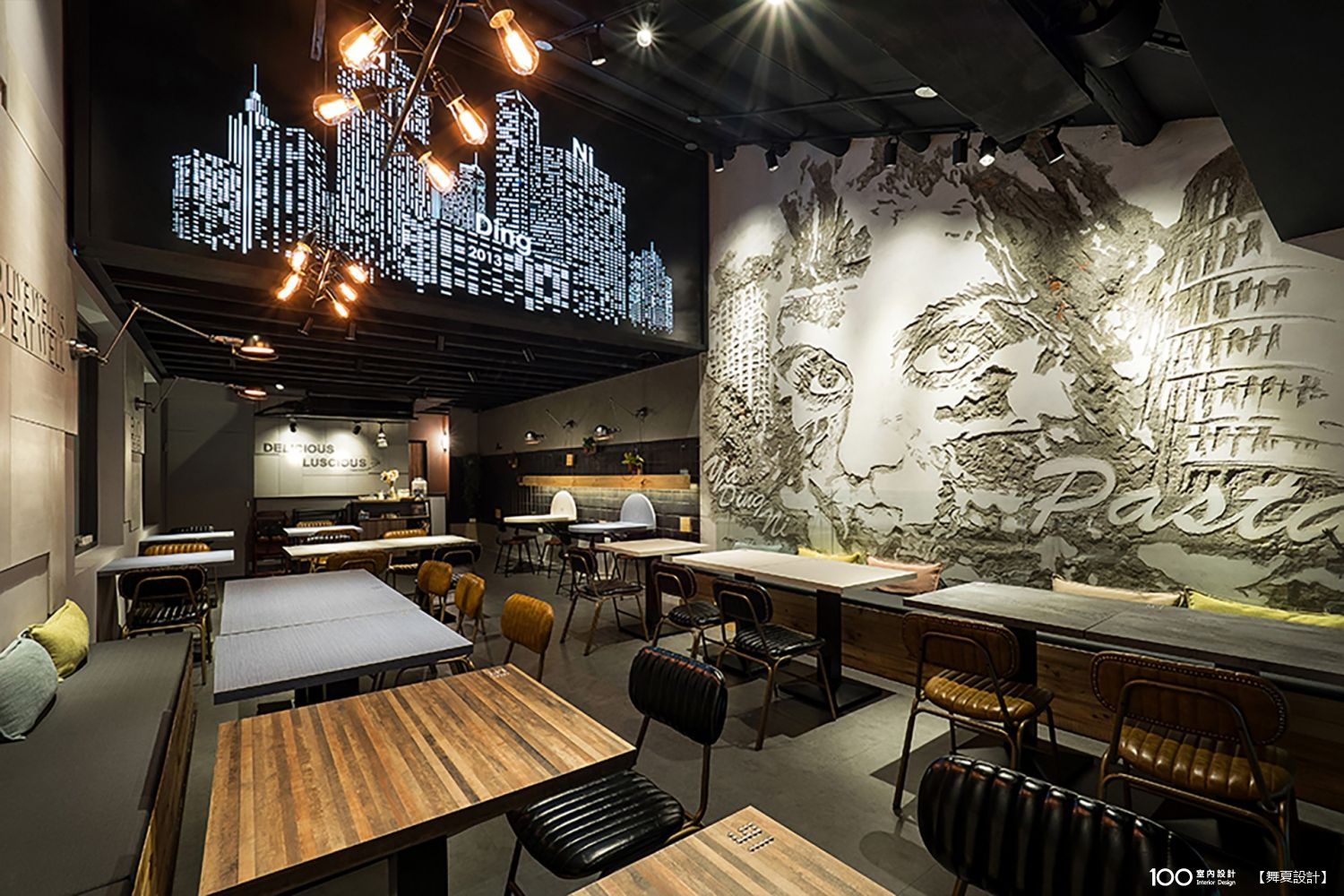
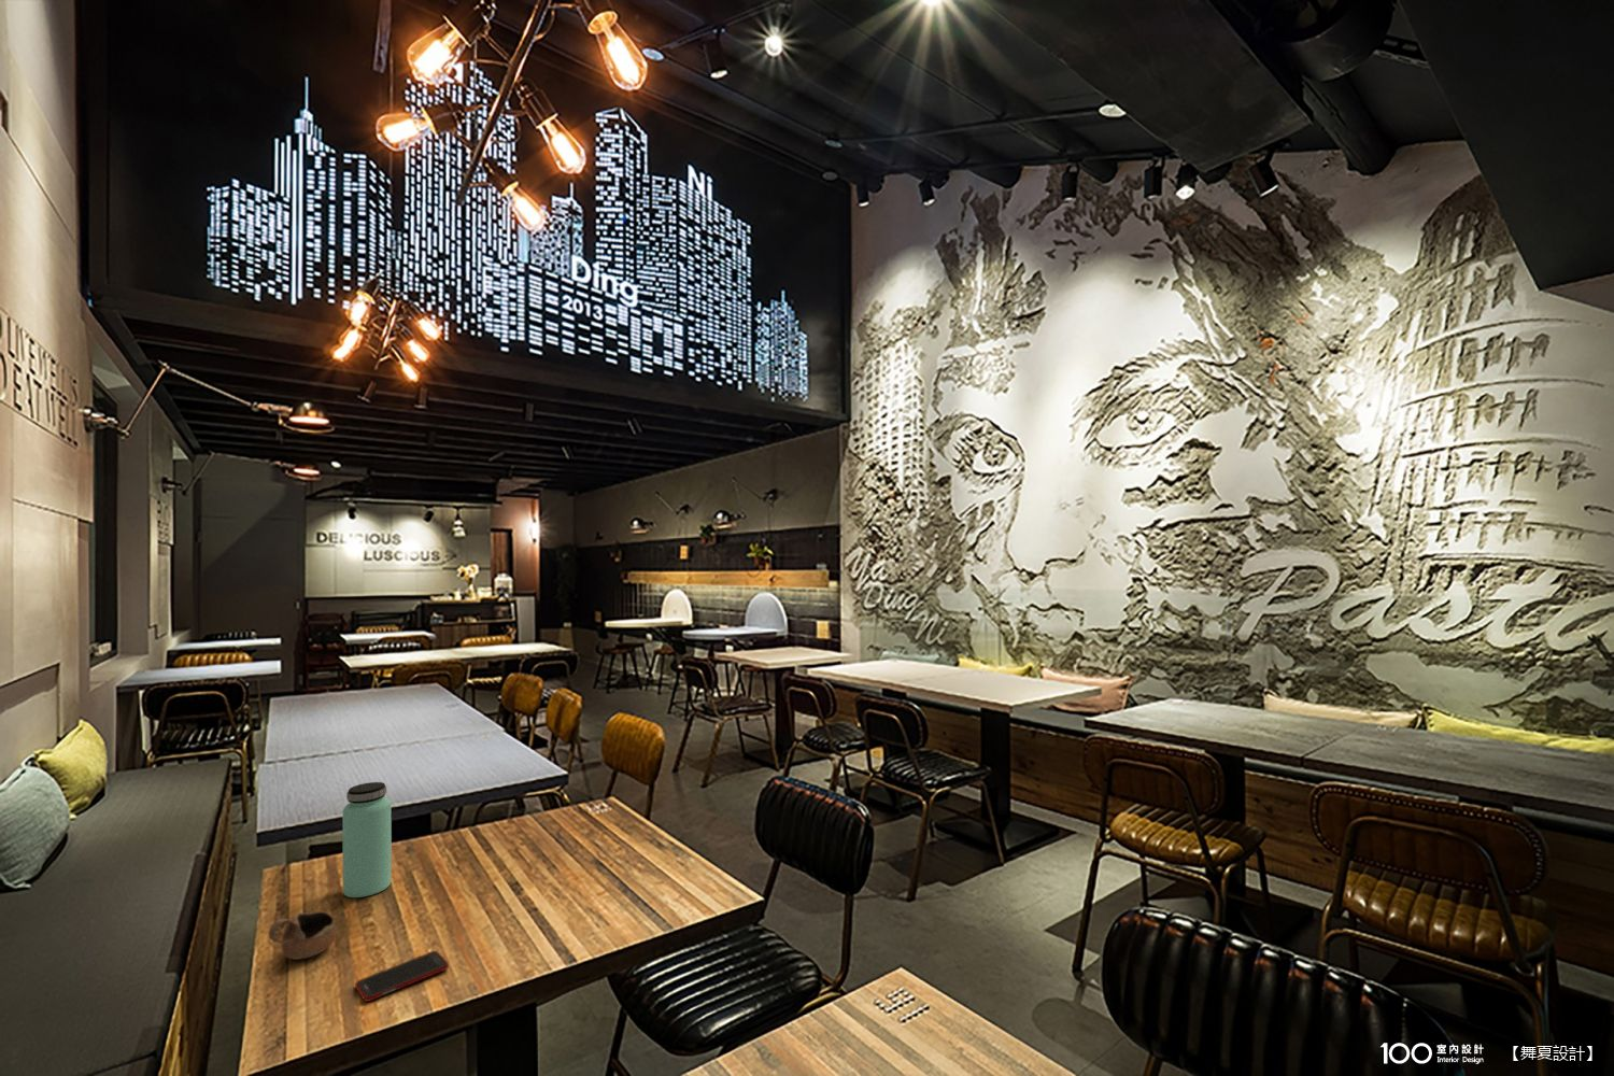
+ cup [268,910,337,961]
+ bottle [341,781,393,898]
+ cell phone [354,950,450,1003]
